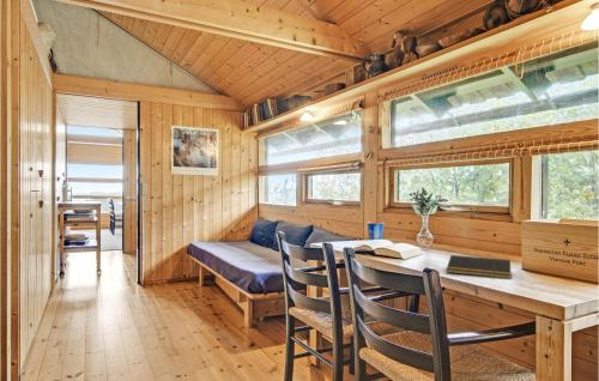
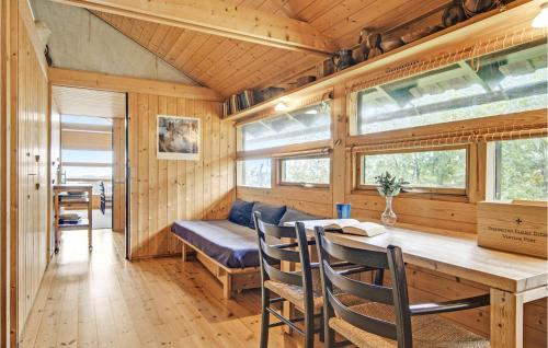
- notepad [446,254,513,280]
